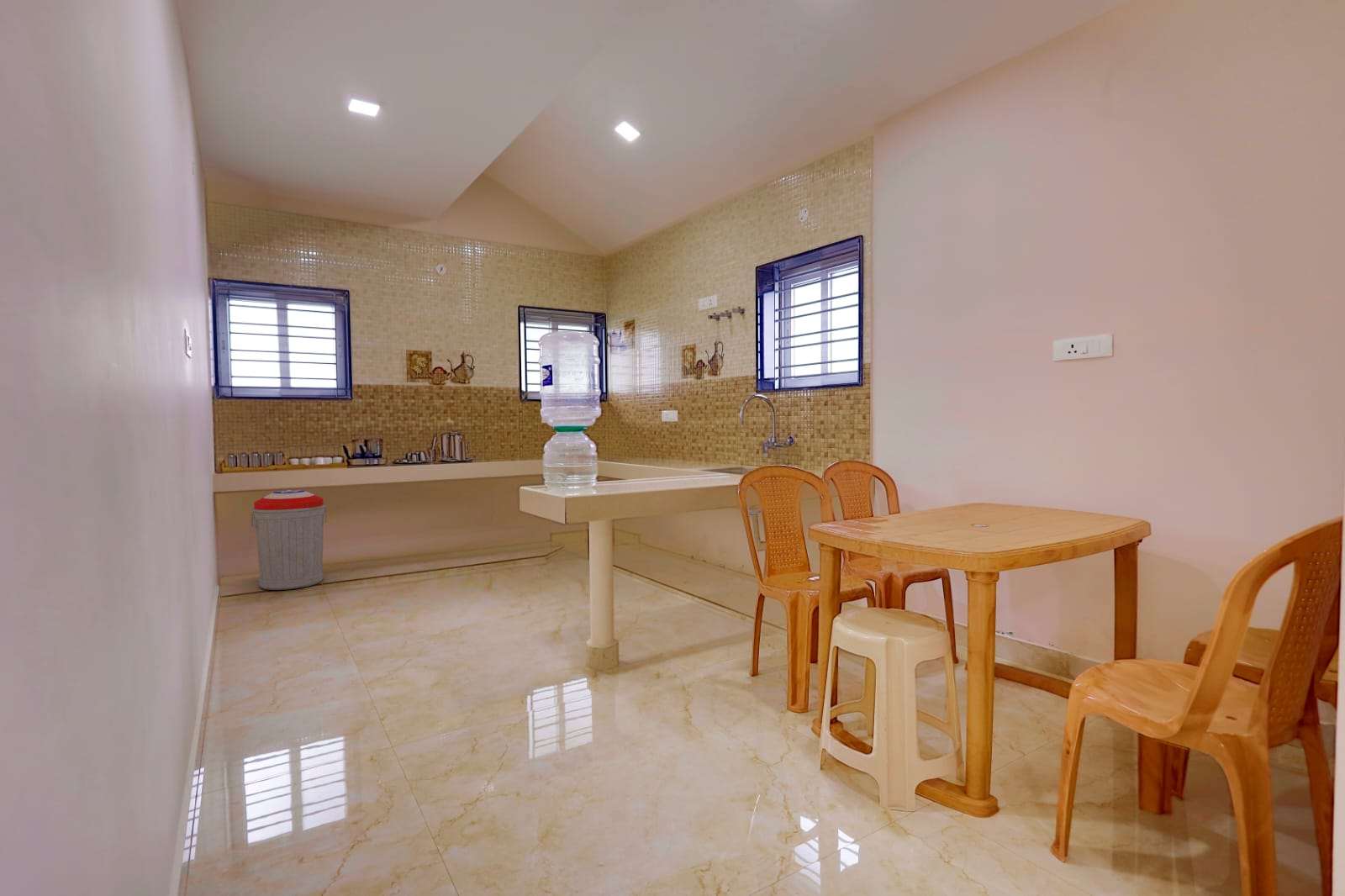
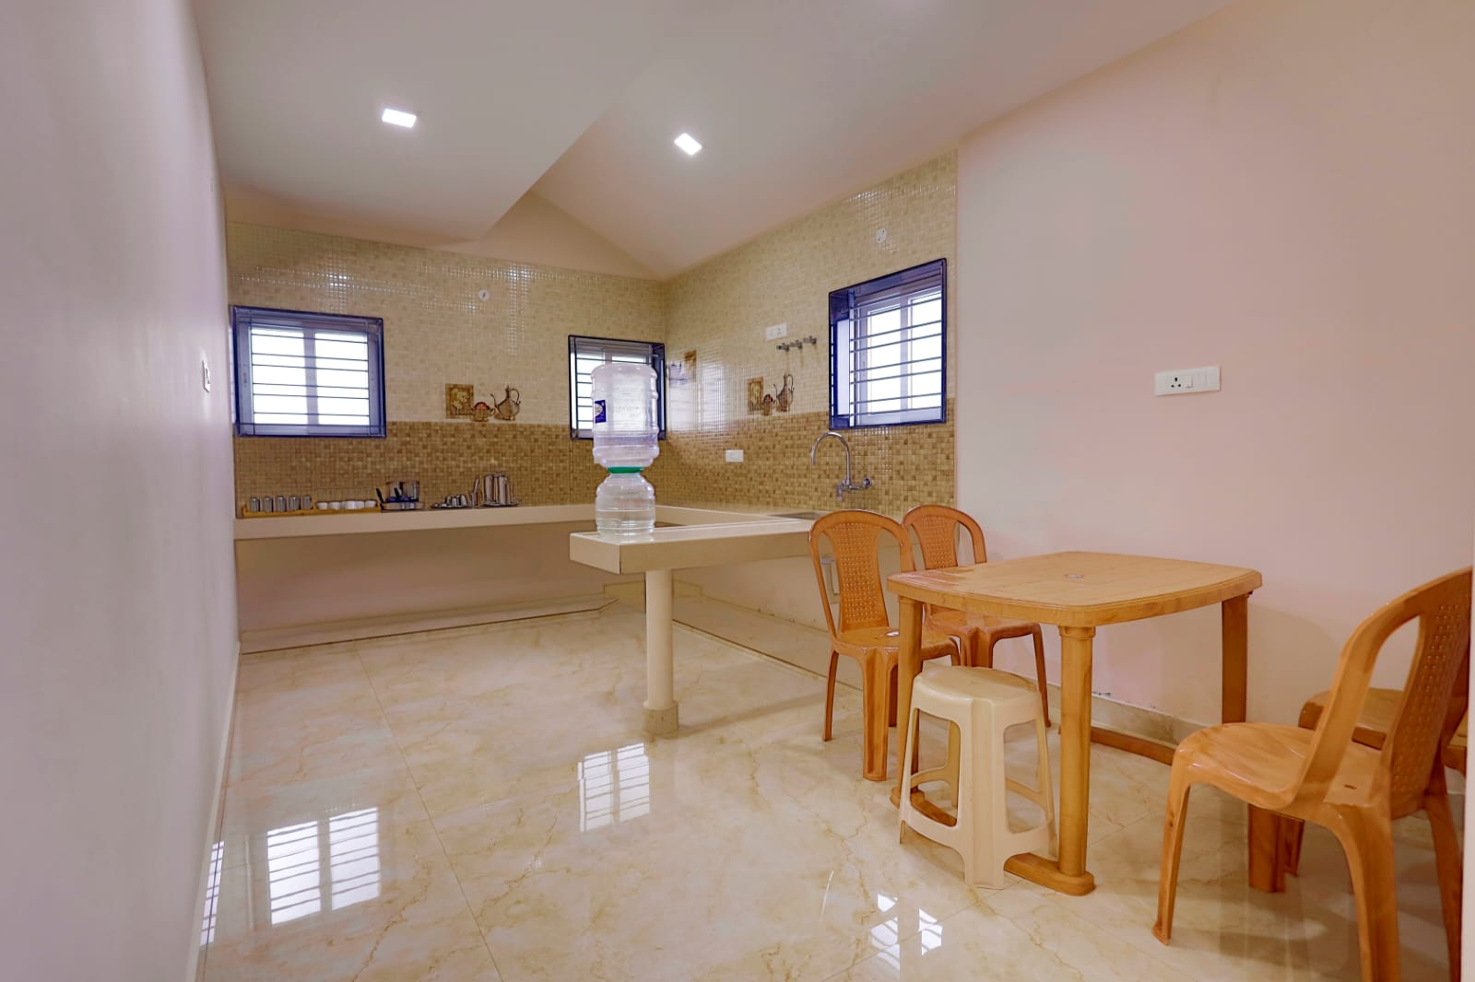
- trash can [251,489,327,591]
